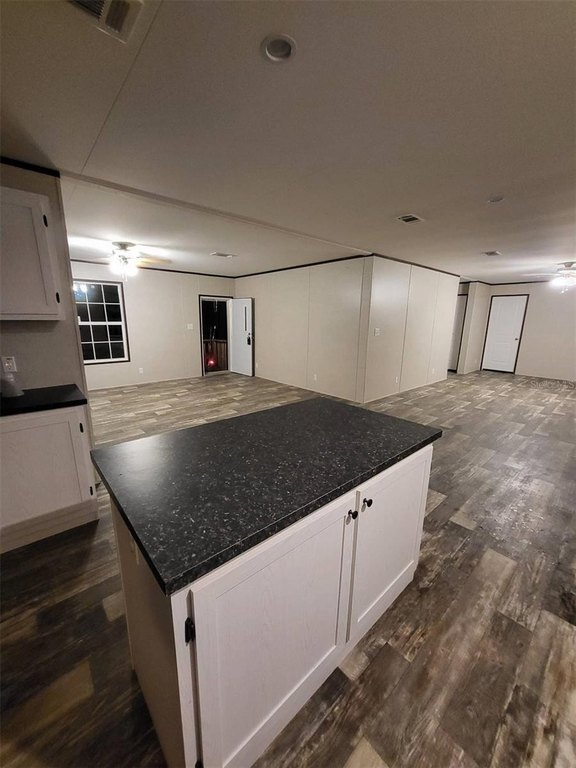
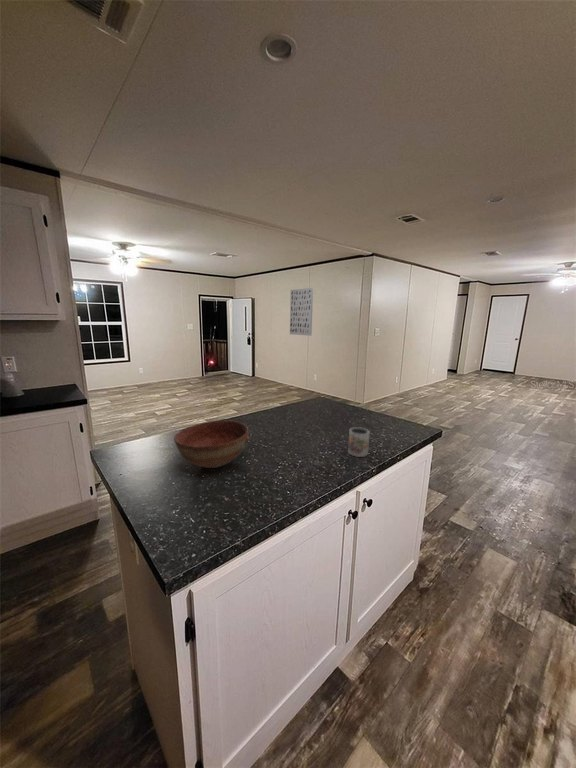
+ mug [347,426,370,458]
+ bowl [173,419,251,469]
+ wall art [289,287,314,337]
